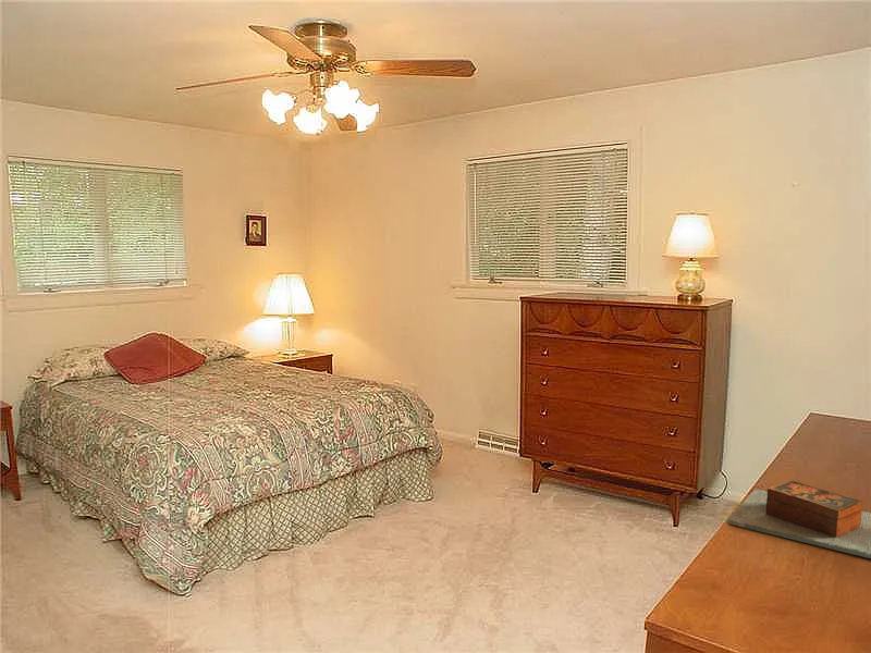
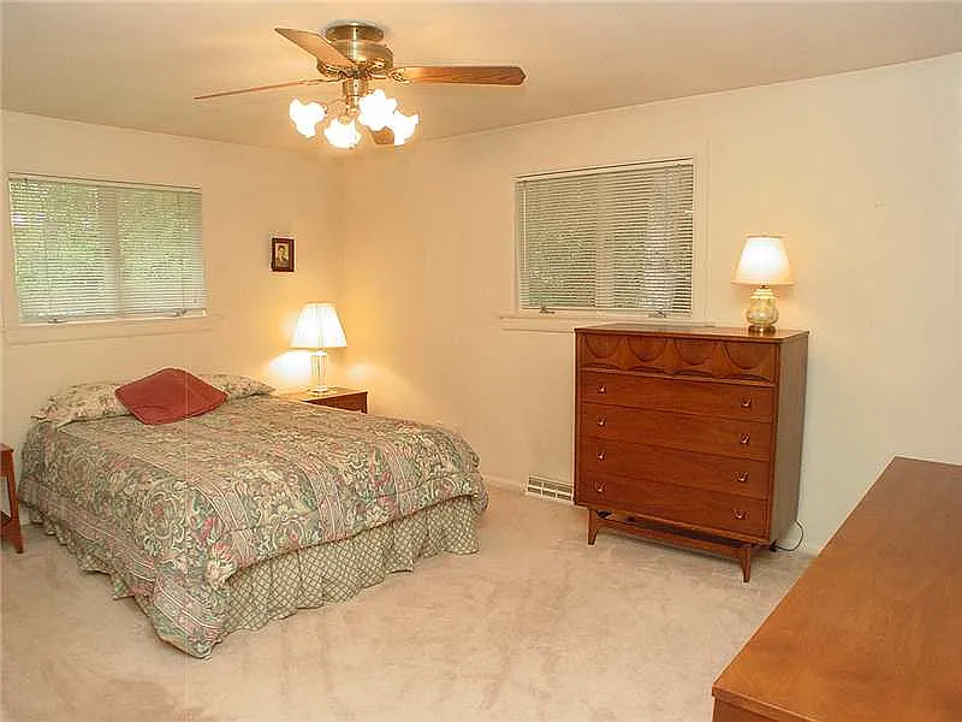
- wooden box [726,480,871,559]
